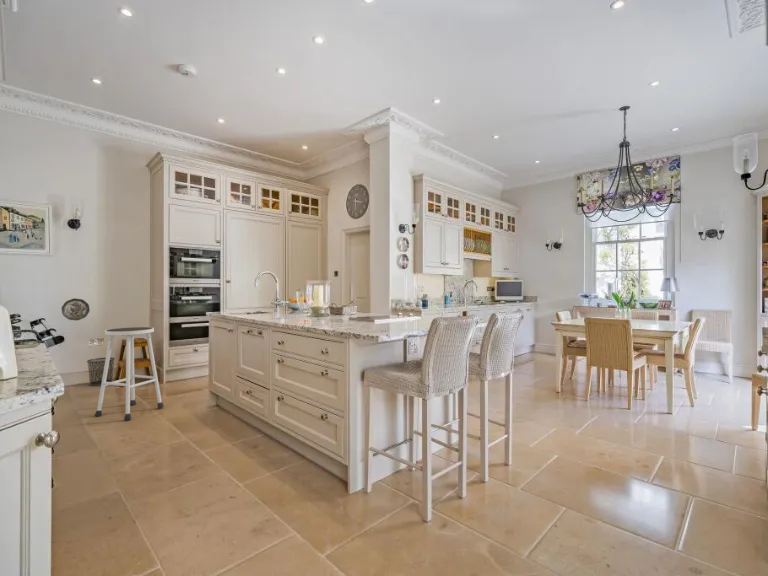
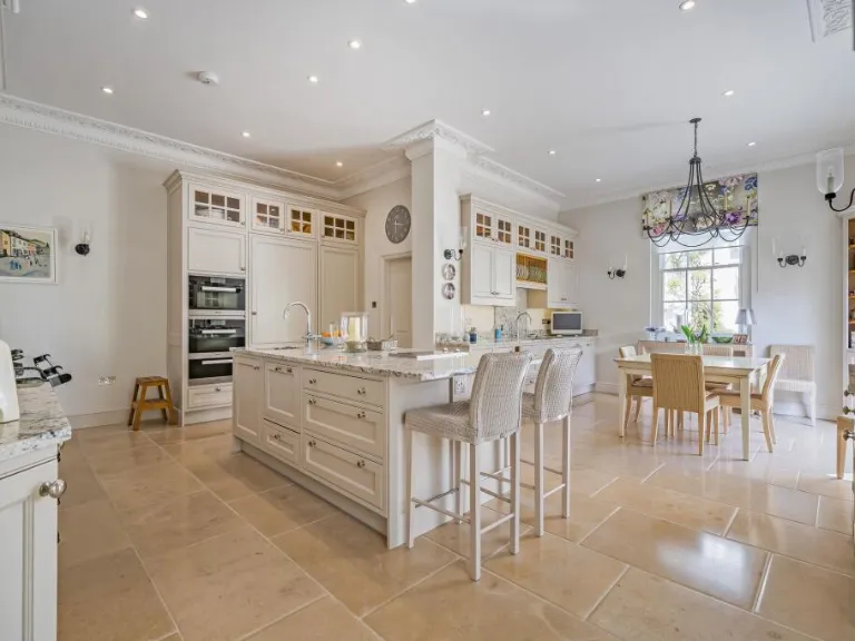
- decorative plate [60,298,91,321]
- waste bin [86,356,116,387]
- stool [94,326,165,421]
